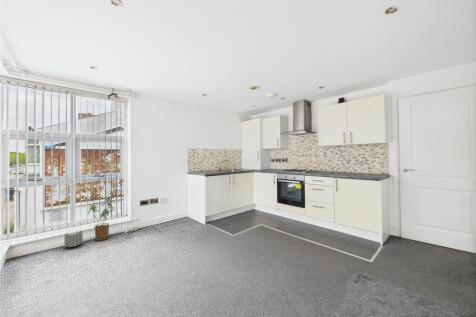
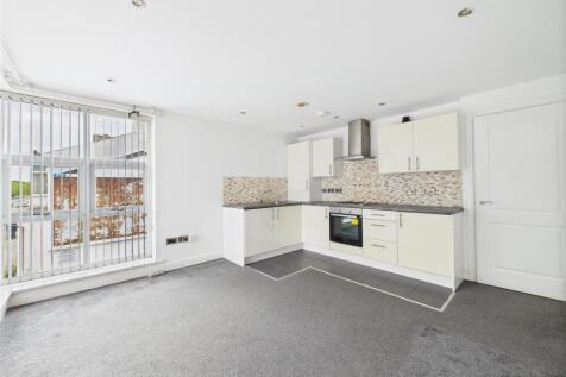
- house plant [87,197,116,242]
- planter [63,230,83,248]
